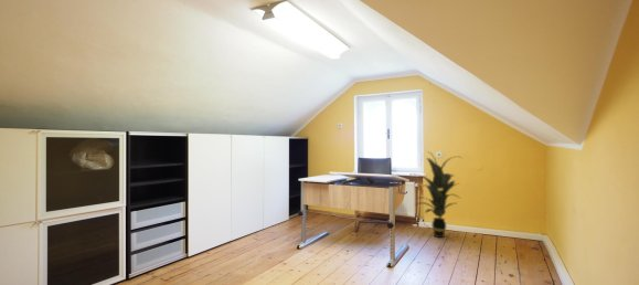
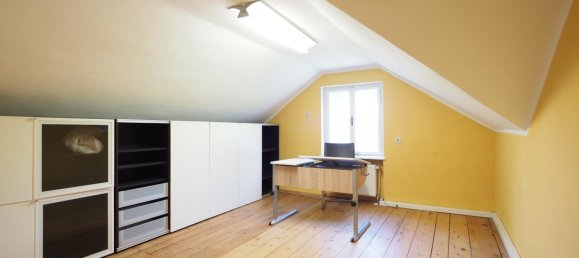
- indoor plant [411,150,462,239]
